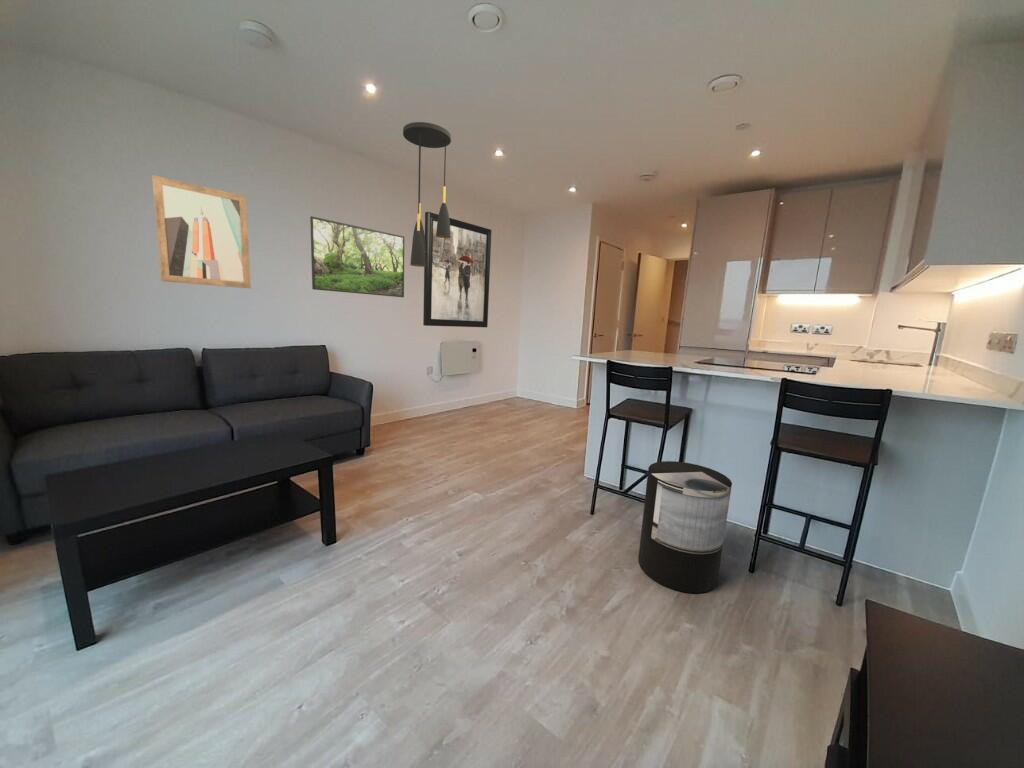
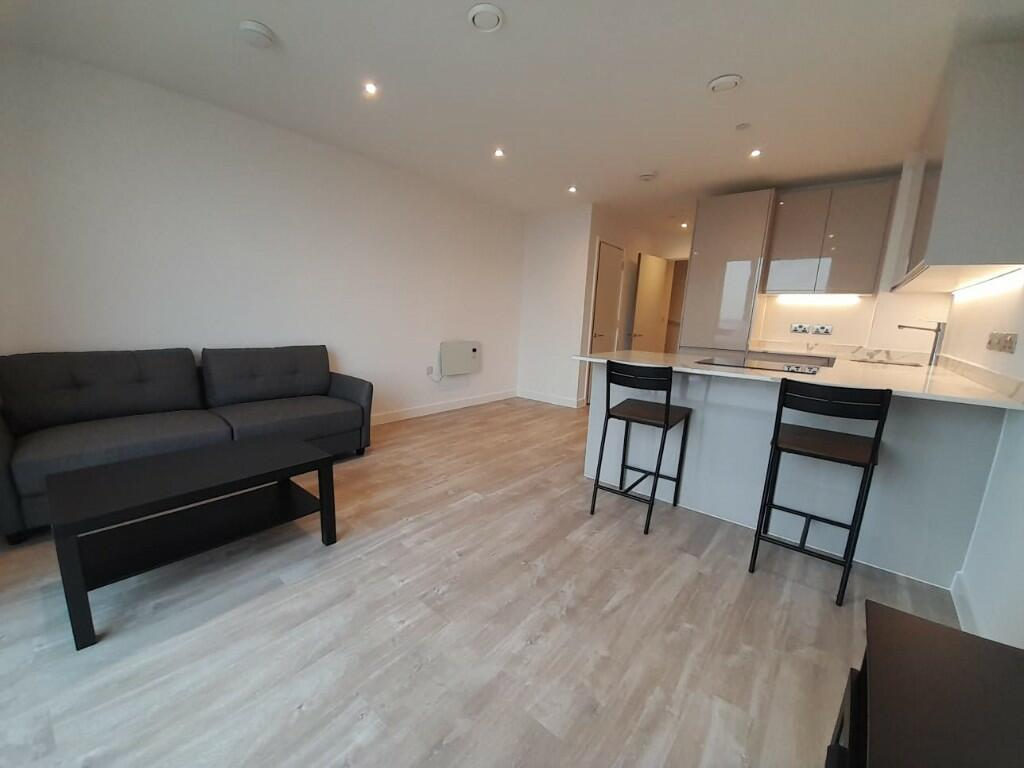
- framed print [309,216,405,298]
- trash can [637,460,733,594]
- wall art [151,174,252,289]
- wall art [422,211,492,328]
- pendant light [402,121,452,268]
